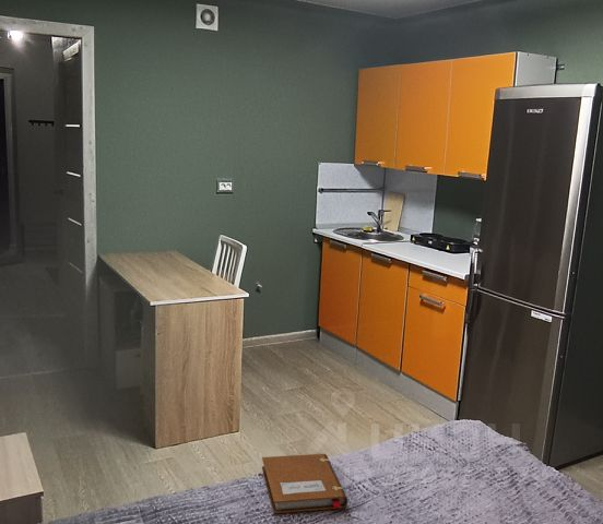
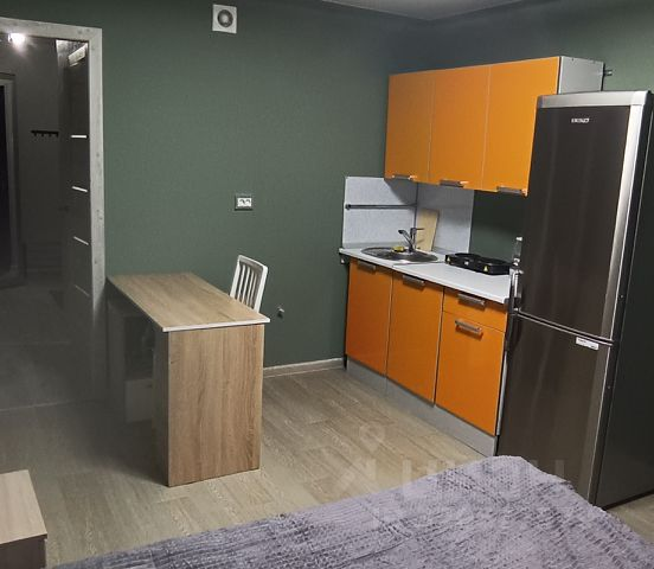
- notebook [261,453,348,514]
